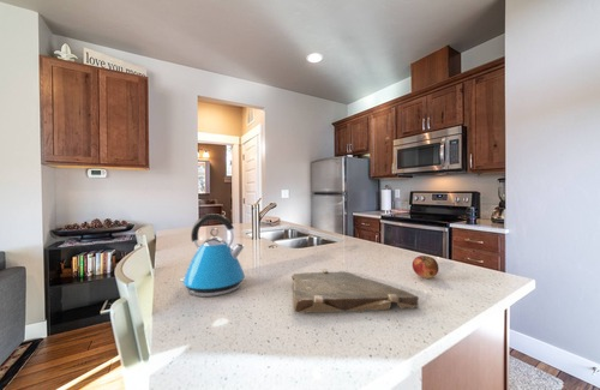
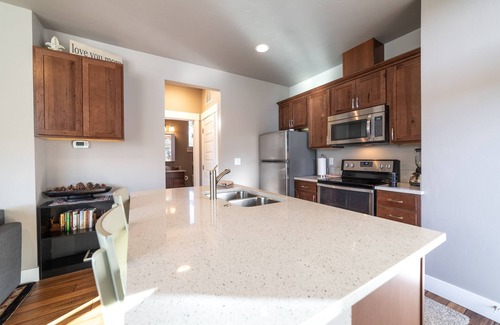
- cutting board [290,268,420,314]
- kettle [179,212,246,298]
- fruit [412,254,439,280]
